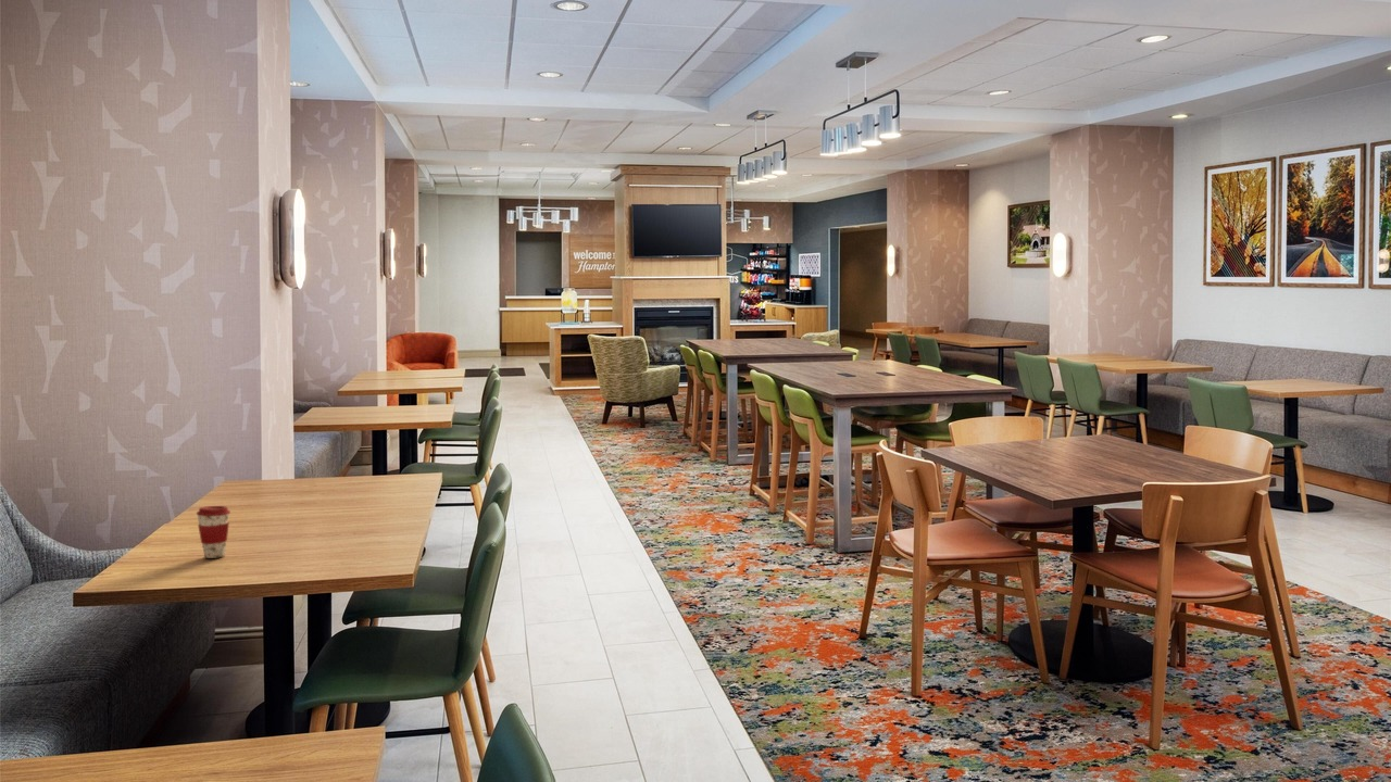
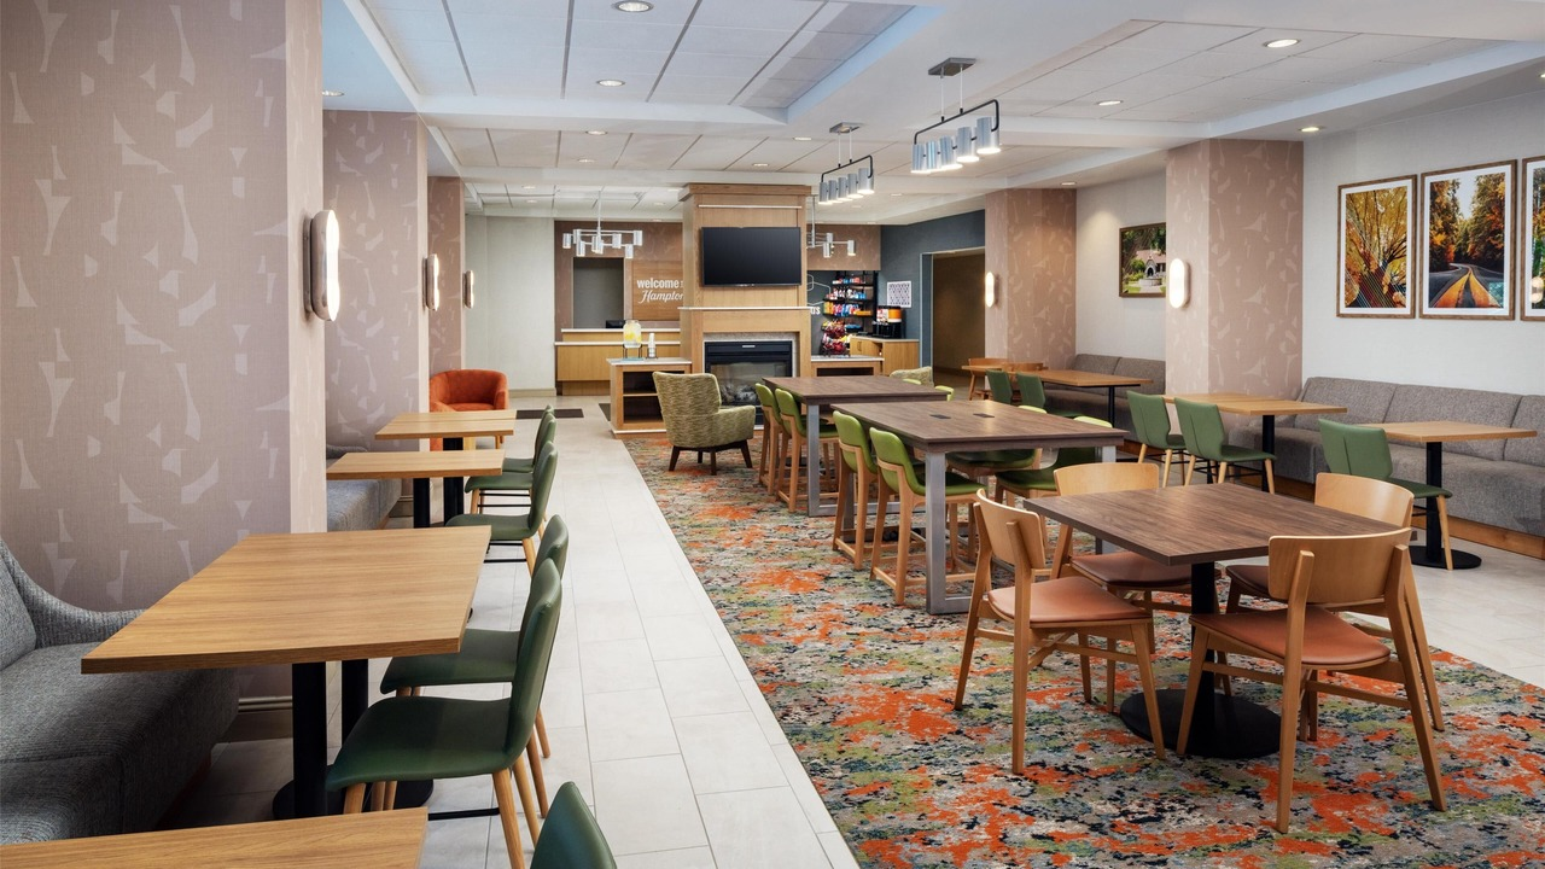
- coffee cup [196,505,231,559]
